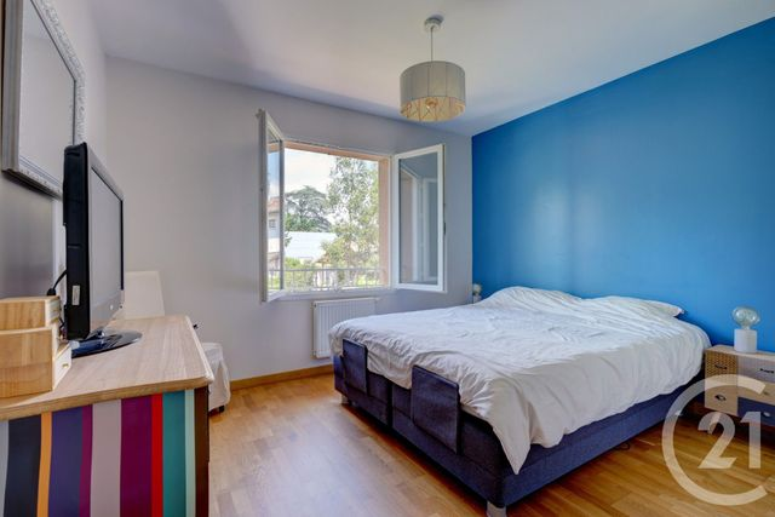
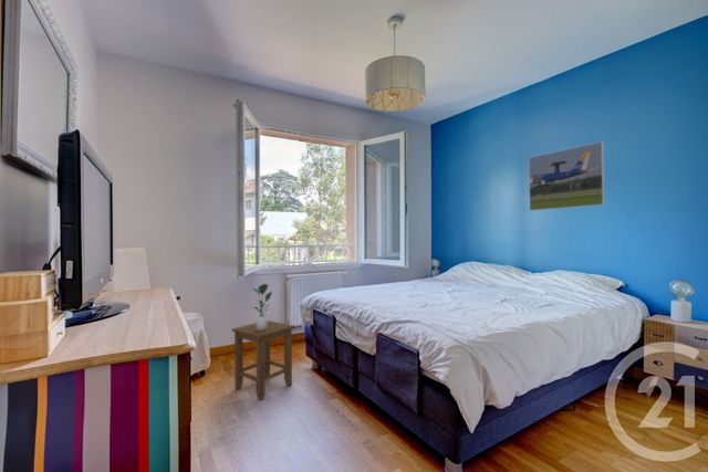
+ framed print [528,140,606,212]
+ stool [231,319,295,401]
+ potted plant [250,283,273,331]
